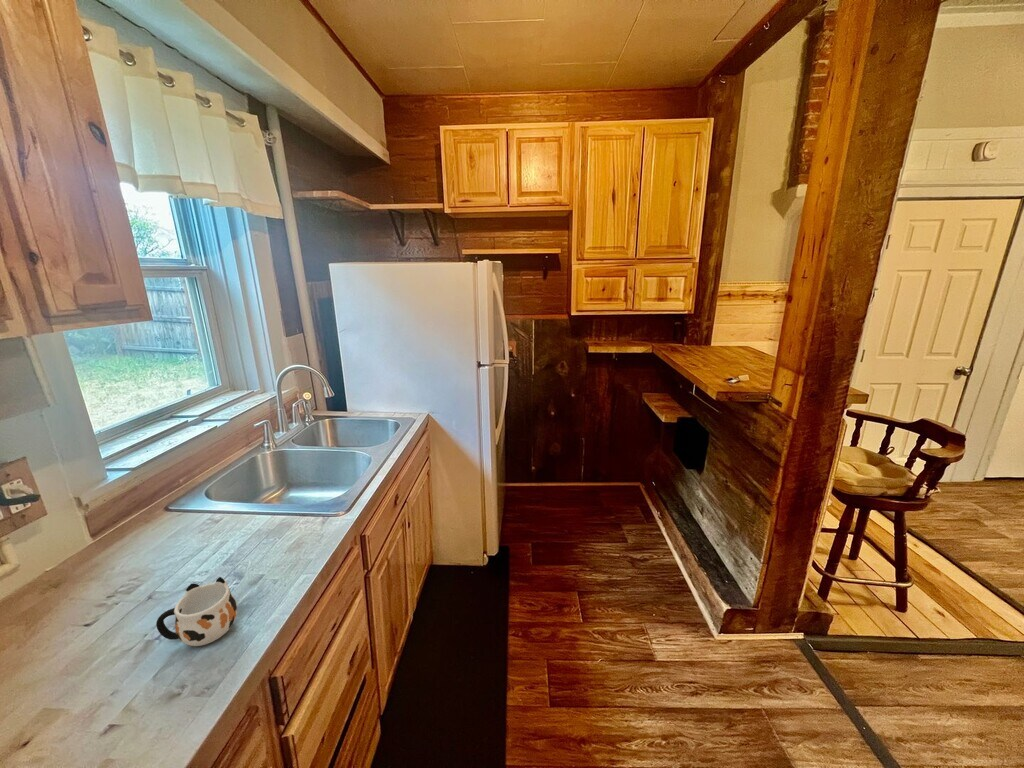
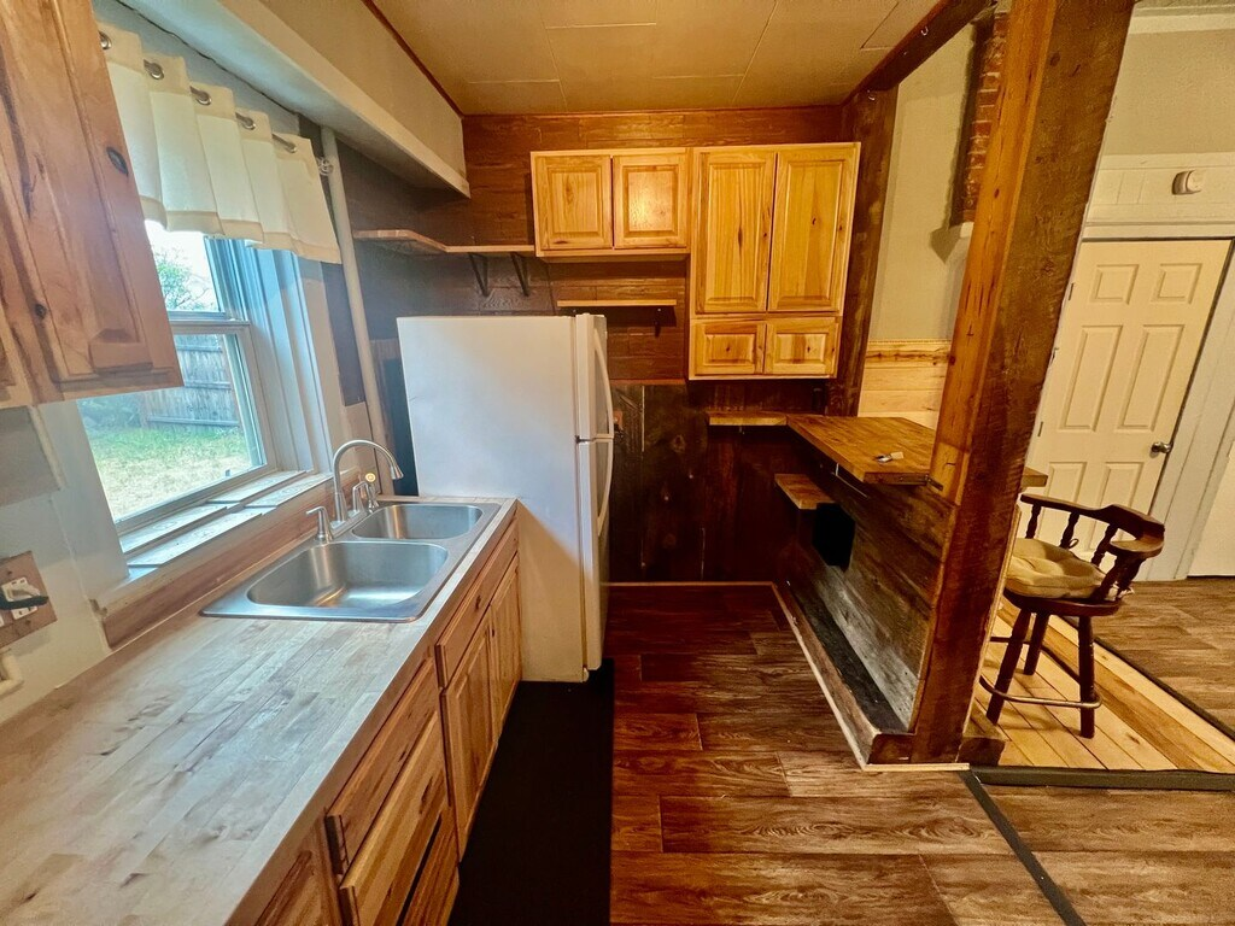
- mug [155,576,238,647]
